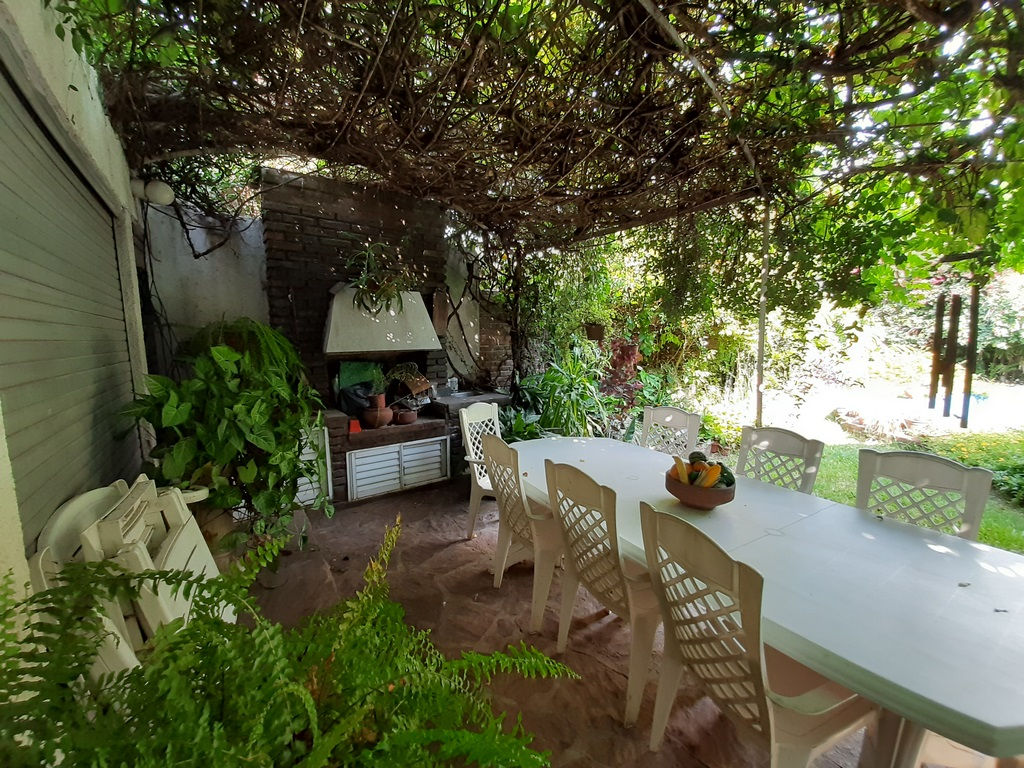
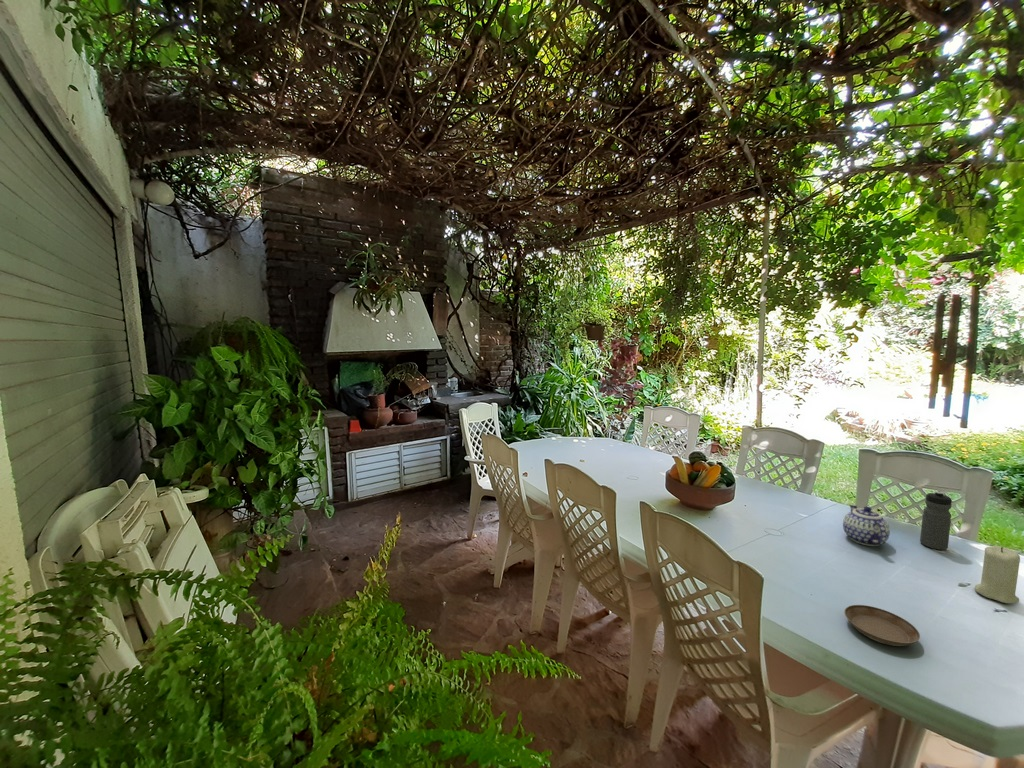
+ candle [973,545,1021,604]
+ water bottle [919,490,953,551]
+ teapot [842,503,891,547]
+ saucer [843,604,921,647]
